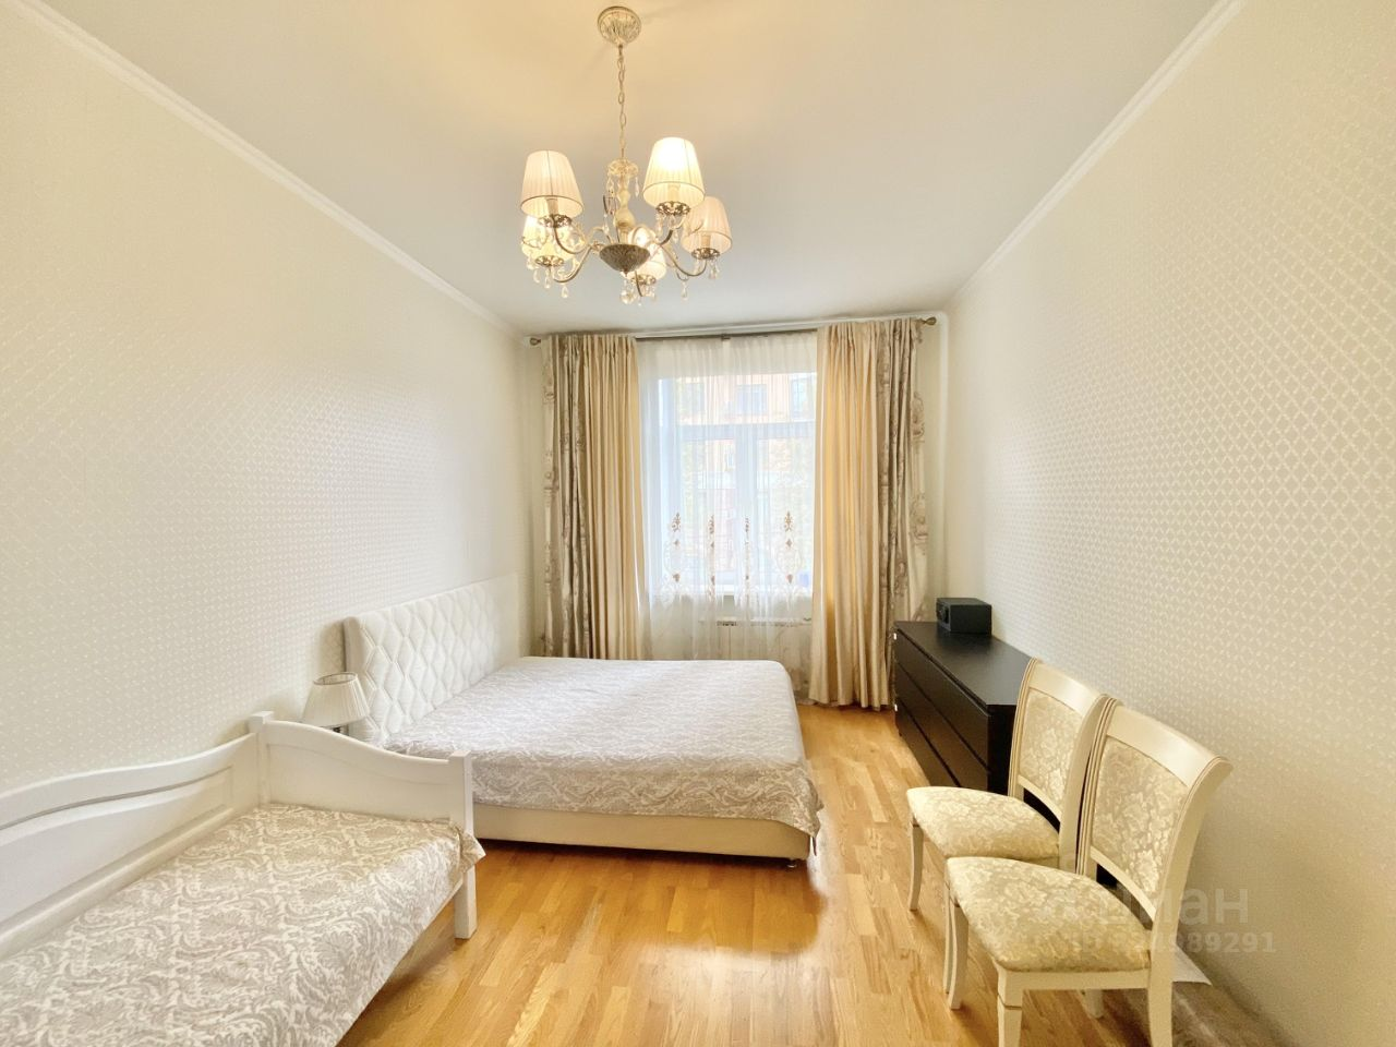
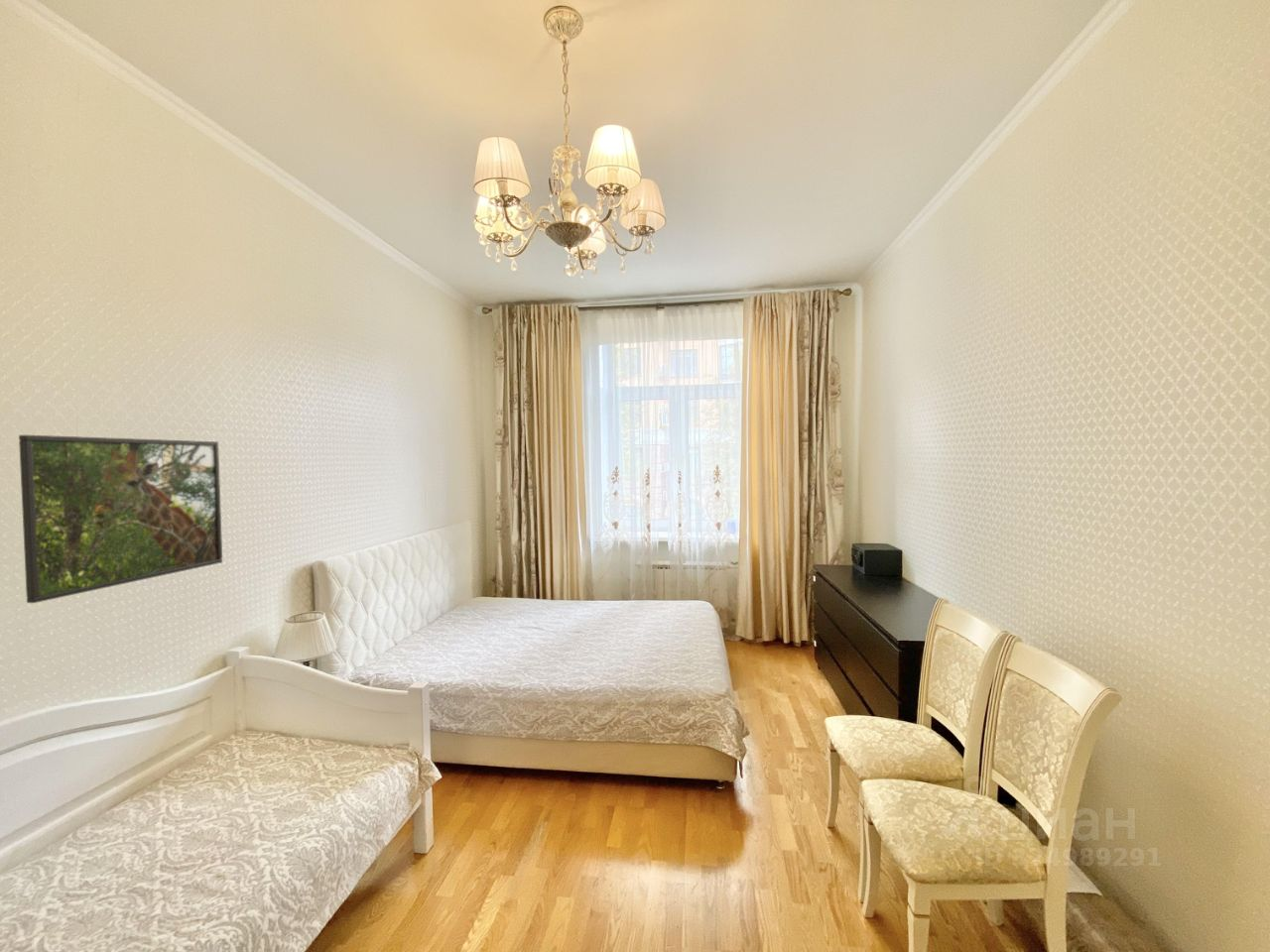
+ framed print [18,434,223,604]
